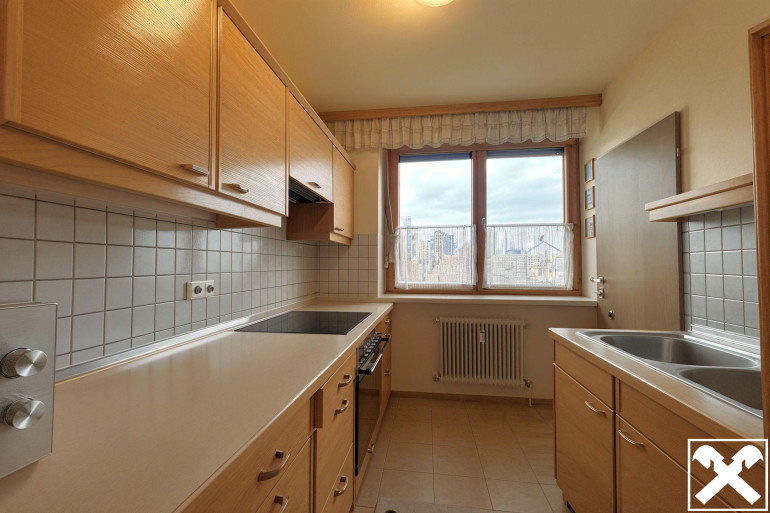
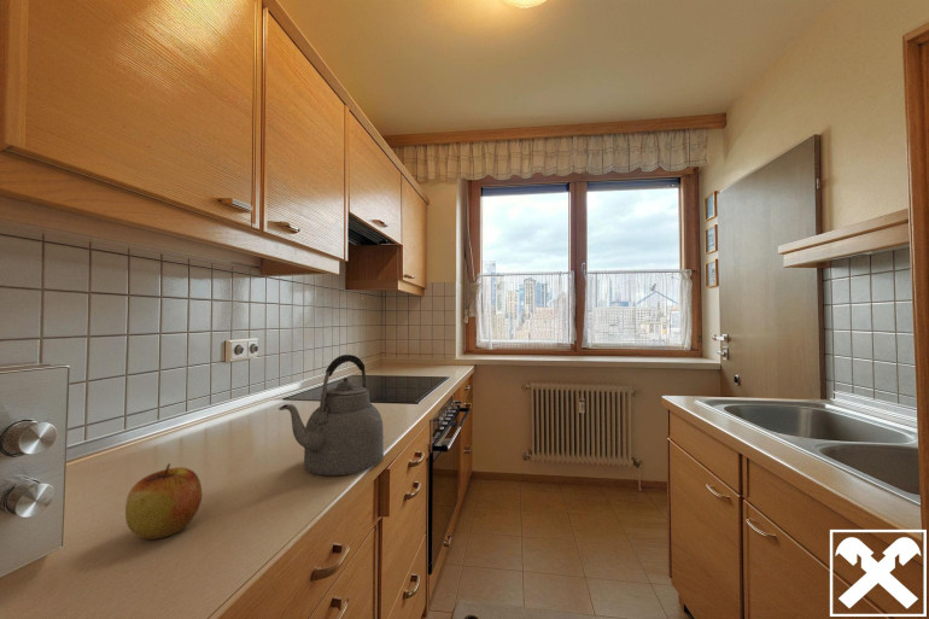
+ apple [124,462,204,541]
+ kettle [277,354,385,477]
